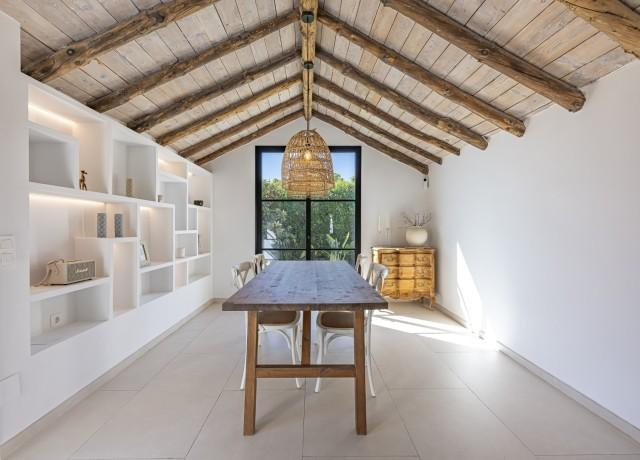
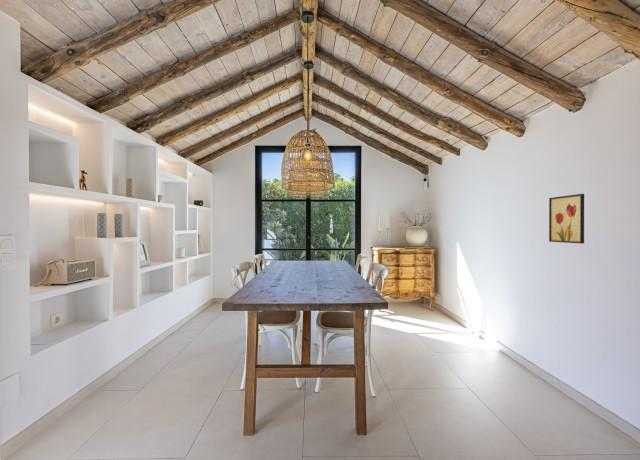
+ wall art [548,193,585,244]
